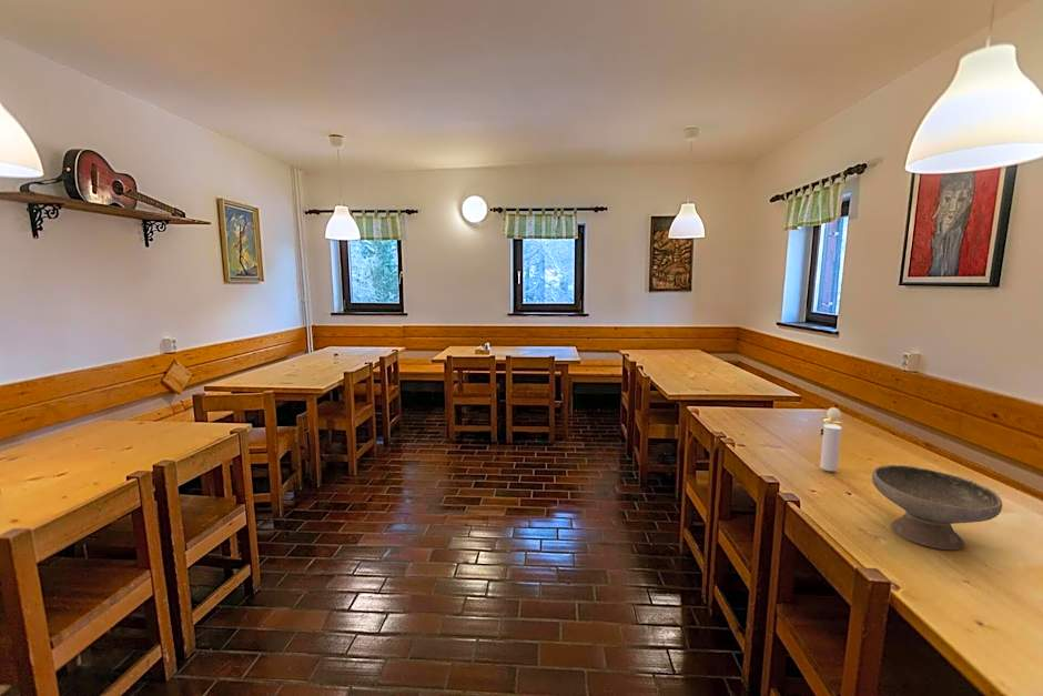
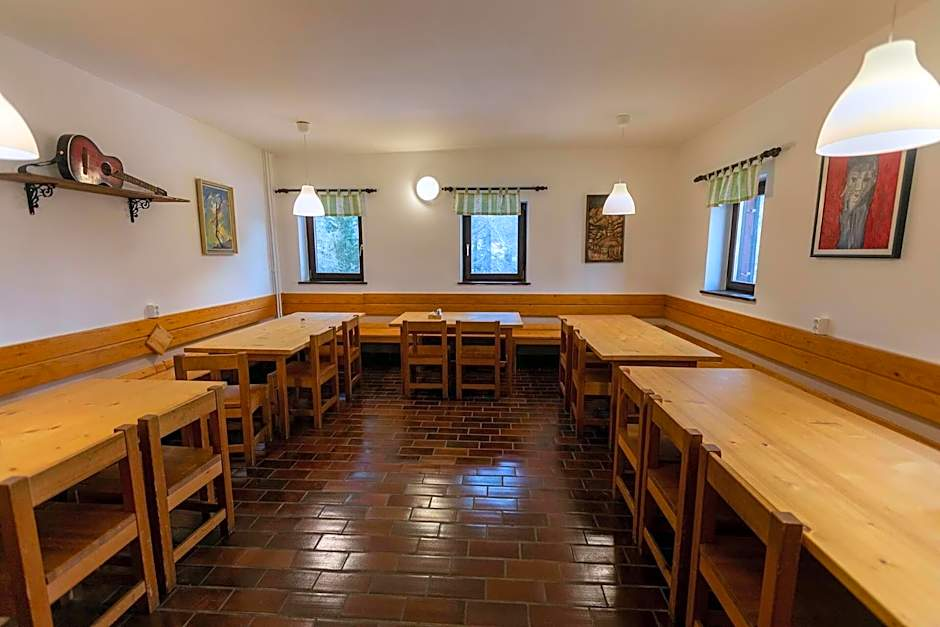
- perfume bottle [819,406,845,472]
- bowl [871,464,1003,551]
